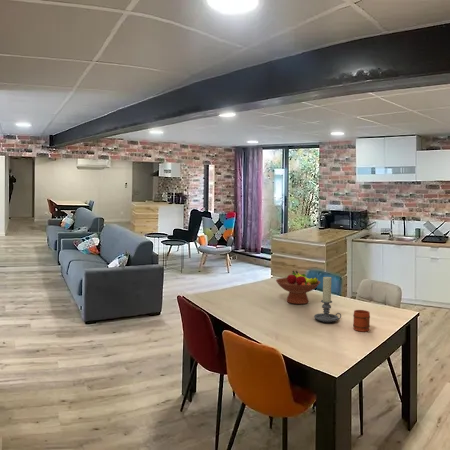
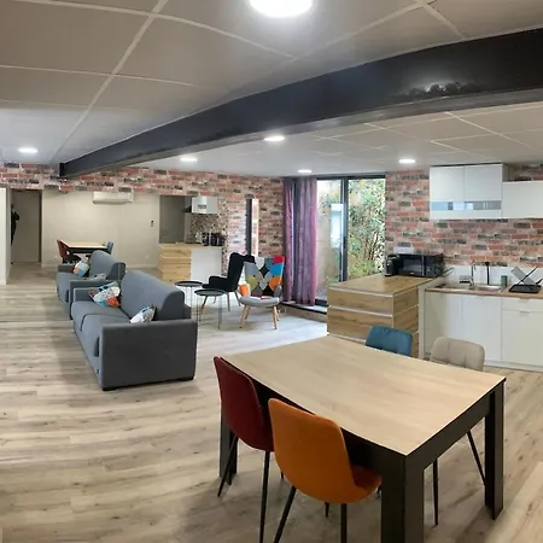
- mug [352,309,371,333]
- candle holder [313,275,342,323]
- fruit bowl [275,270,321,305]
